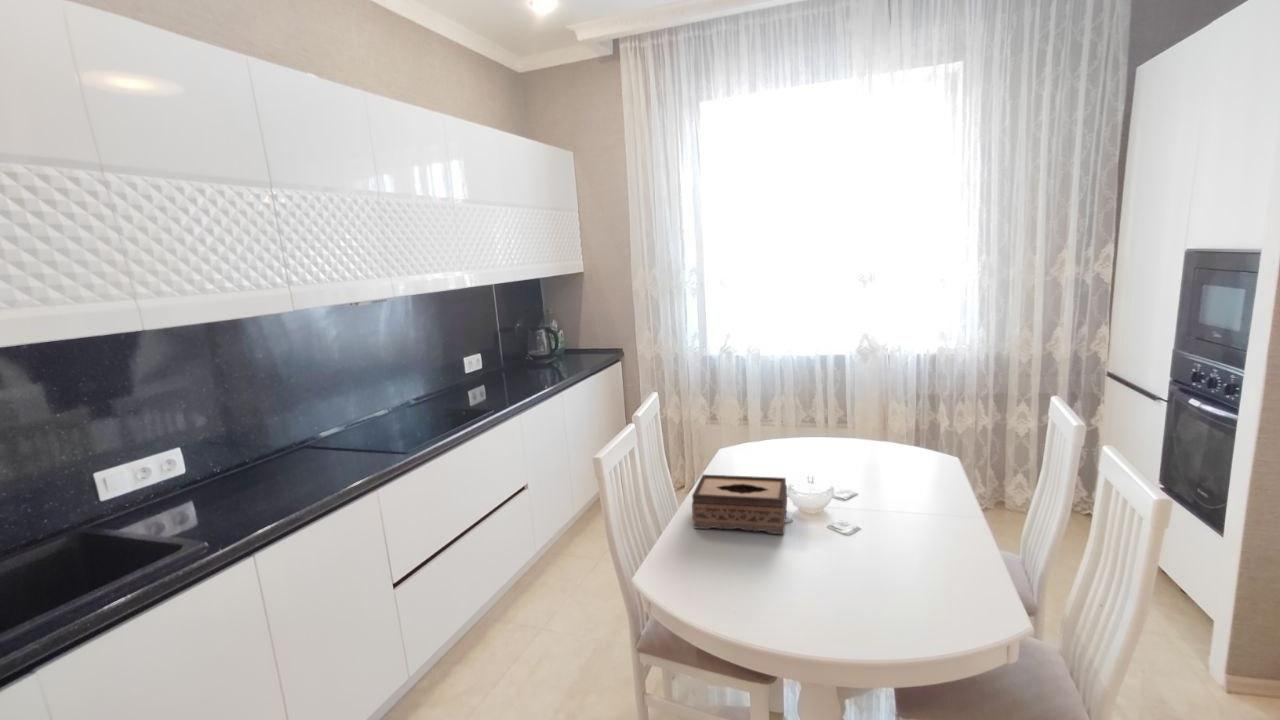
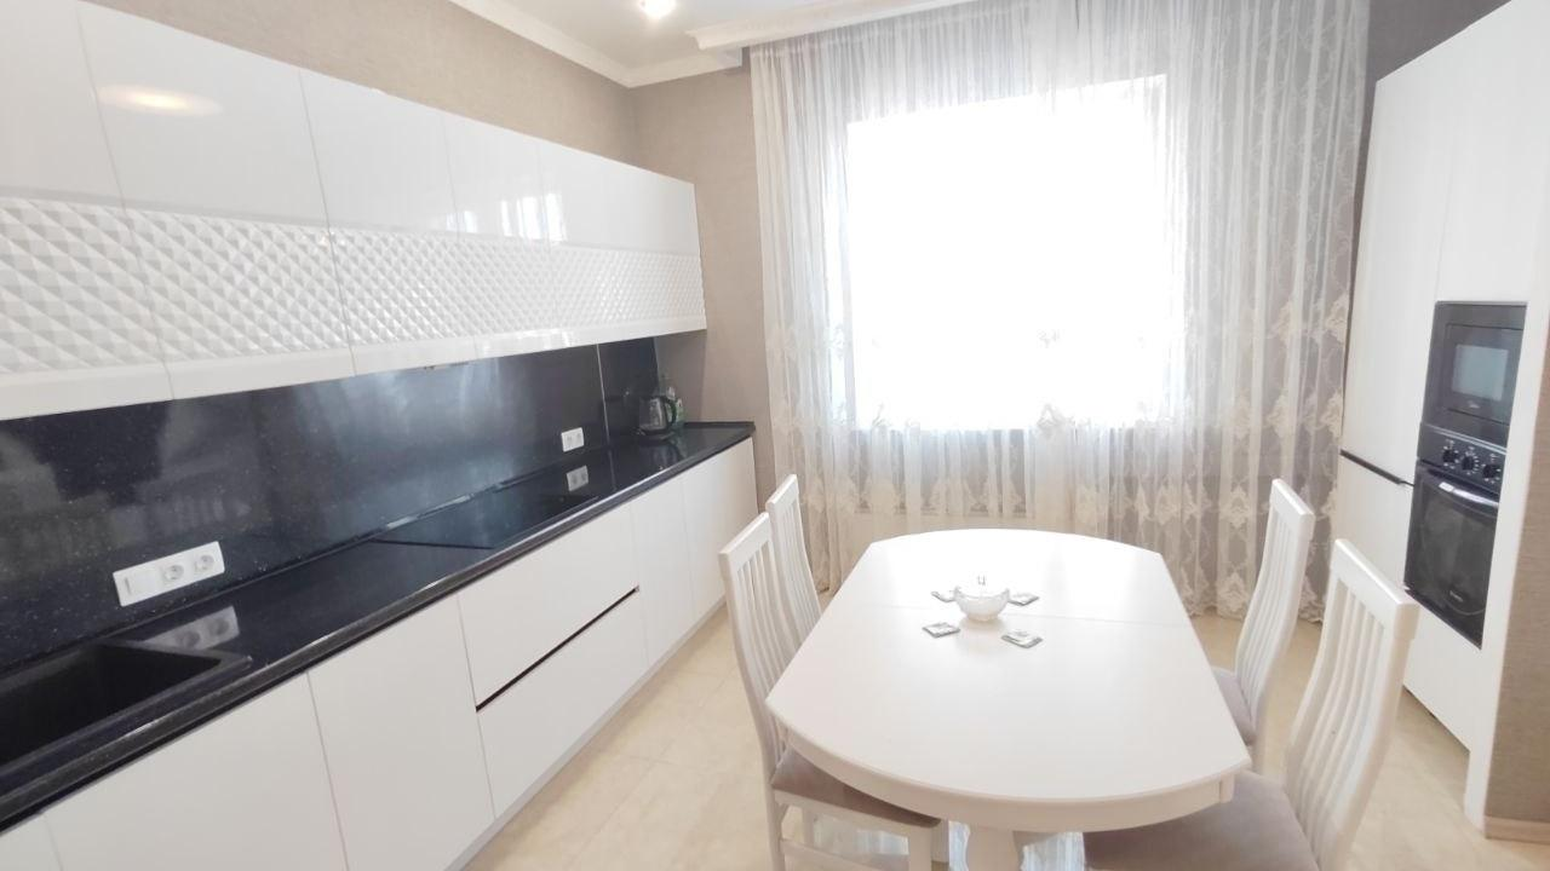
- tissue box [691,474,788,535]
